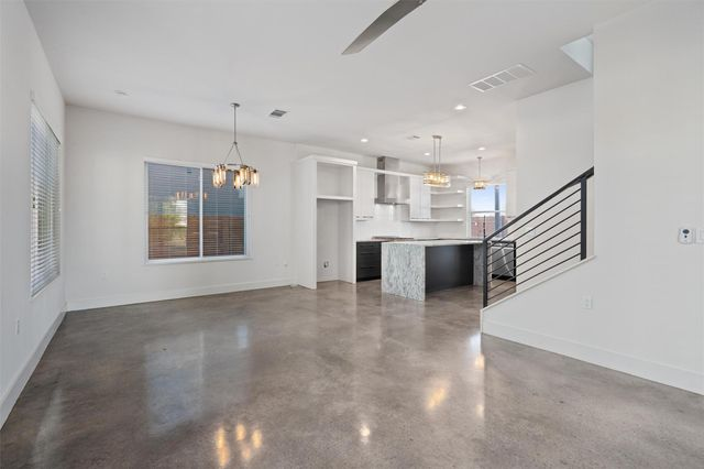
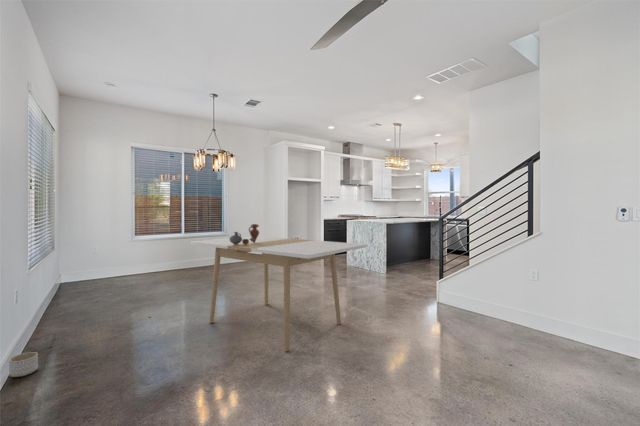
+ planter [8,351,39,378]
+ dining table [190,235,367,352]
+ pottery [229,223,260,245]
